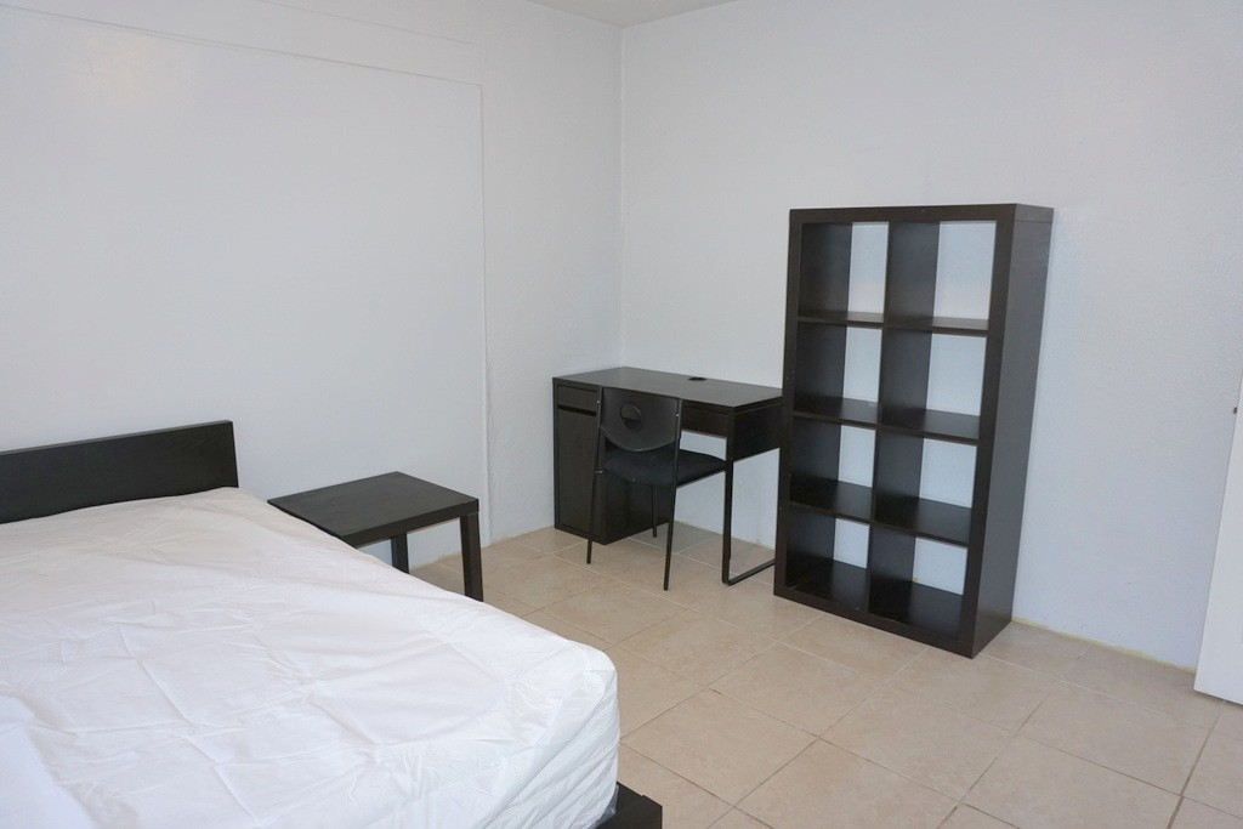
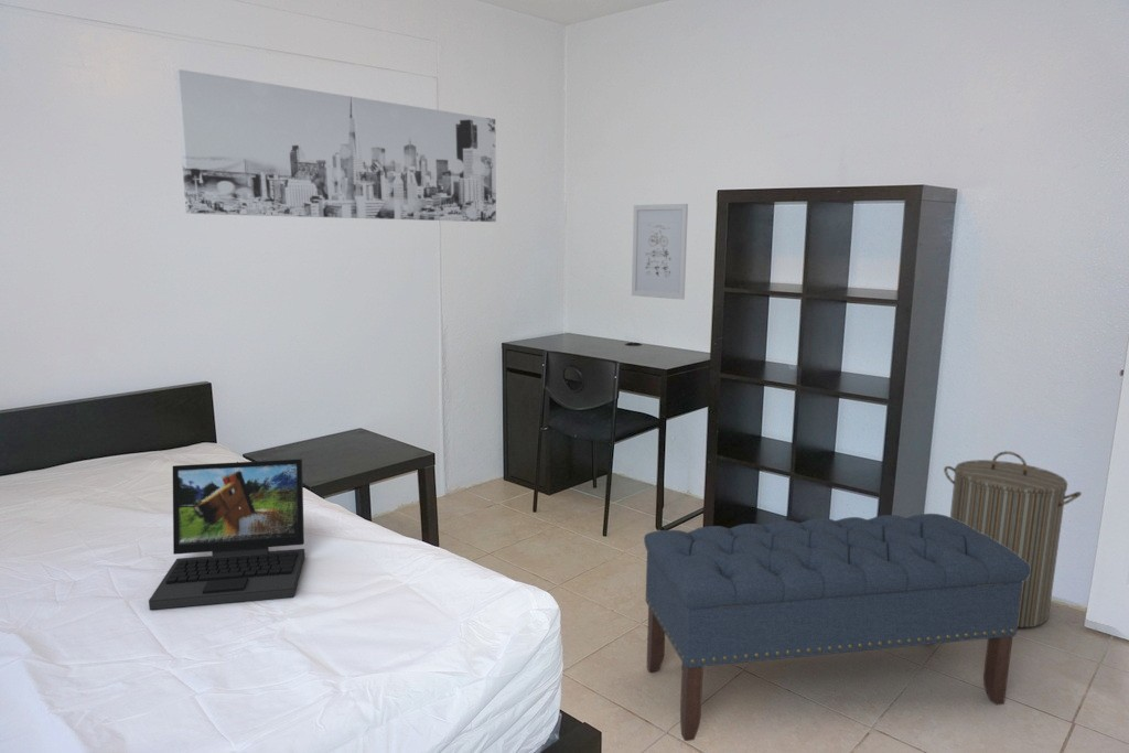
+ wall art [631,203,689,301]
+ laptop [148,458,305,611]
+ bench [643,513,1030,742]
+ wall art [173,68,497,223]
+ laundry hamper [943,450,1083,630]
